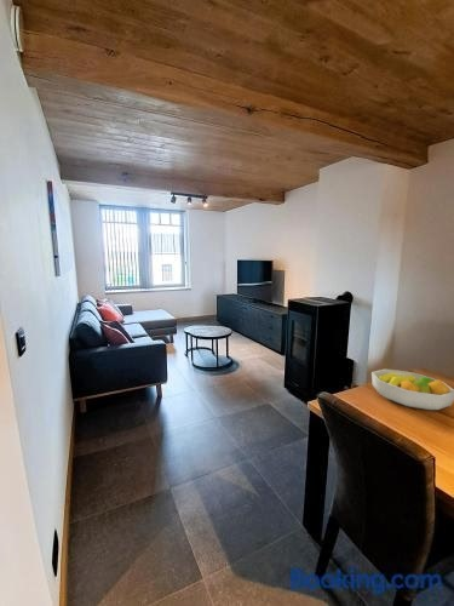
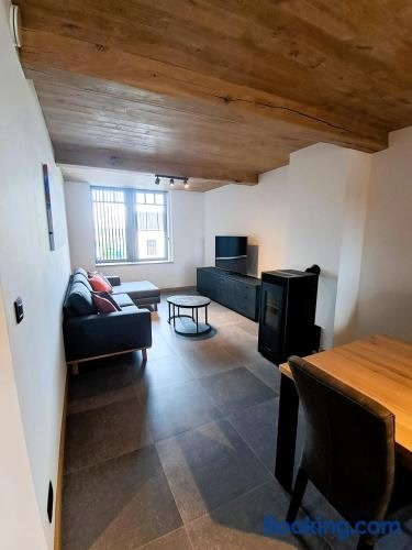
- fruit bowl [370,368,454,411]
